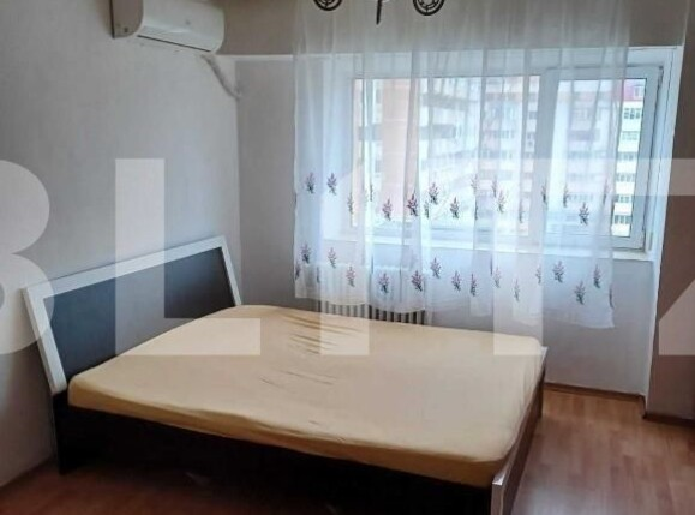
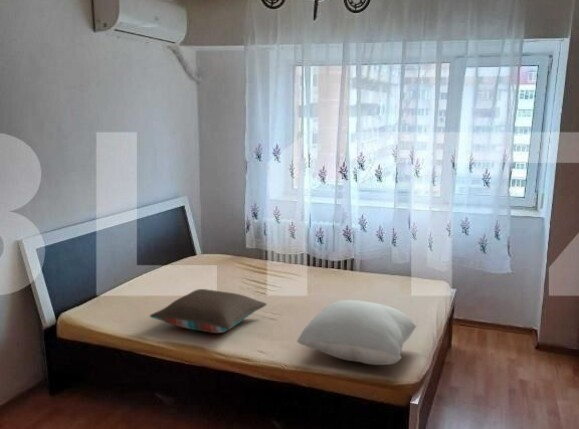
+ pillow [296,299,418,366]
+ pillow [149,288,268,334]
